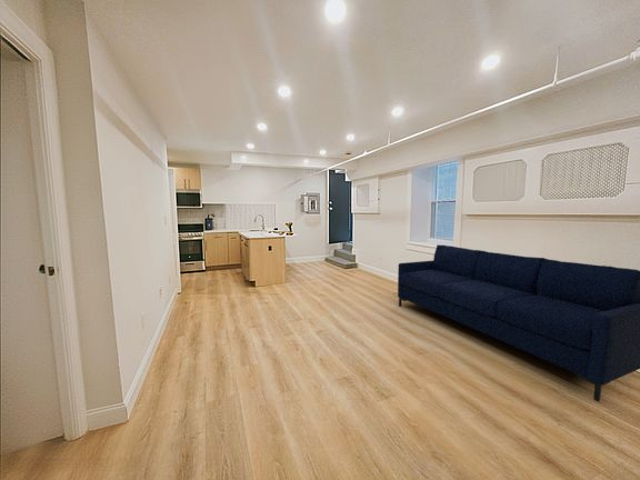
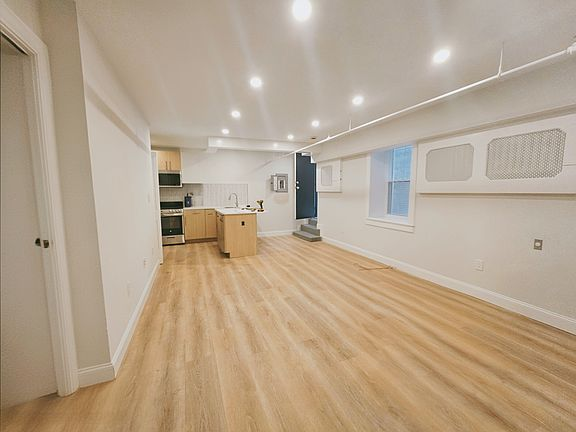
- sofa [397,243,640,402]
